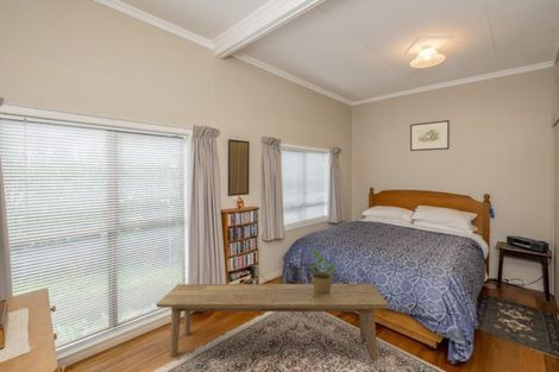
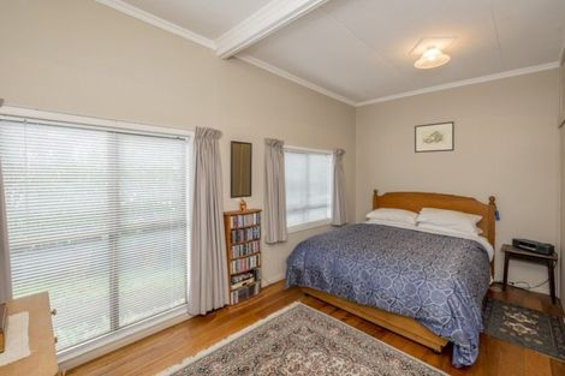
- bench [155,283,390,362]
- potted plant [304,248,337,294]
